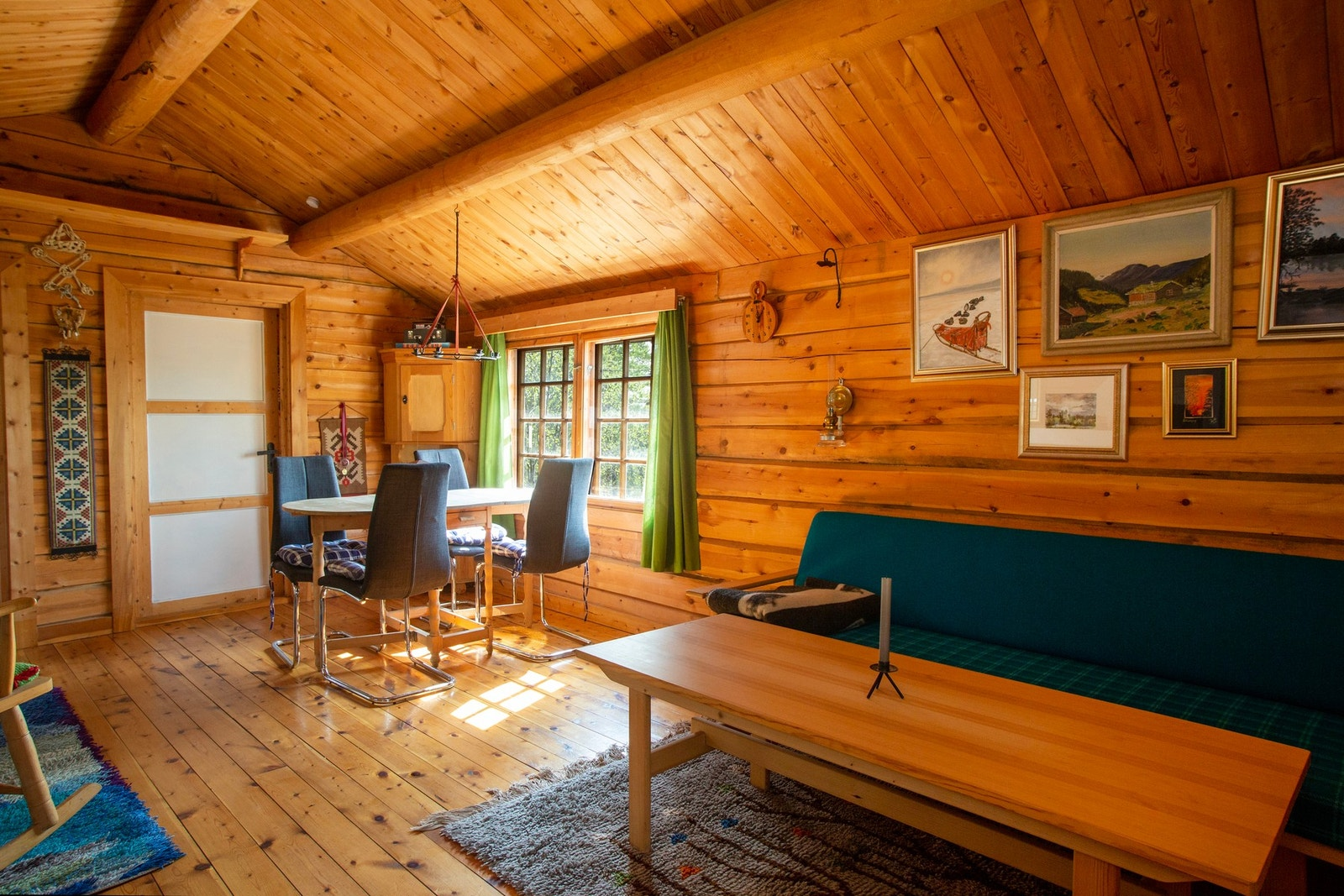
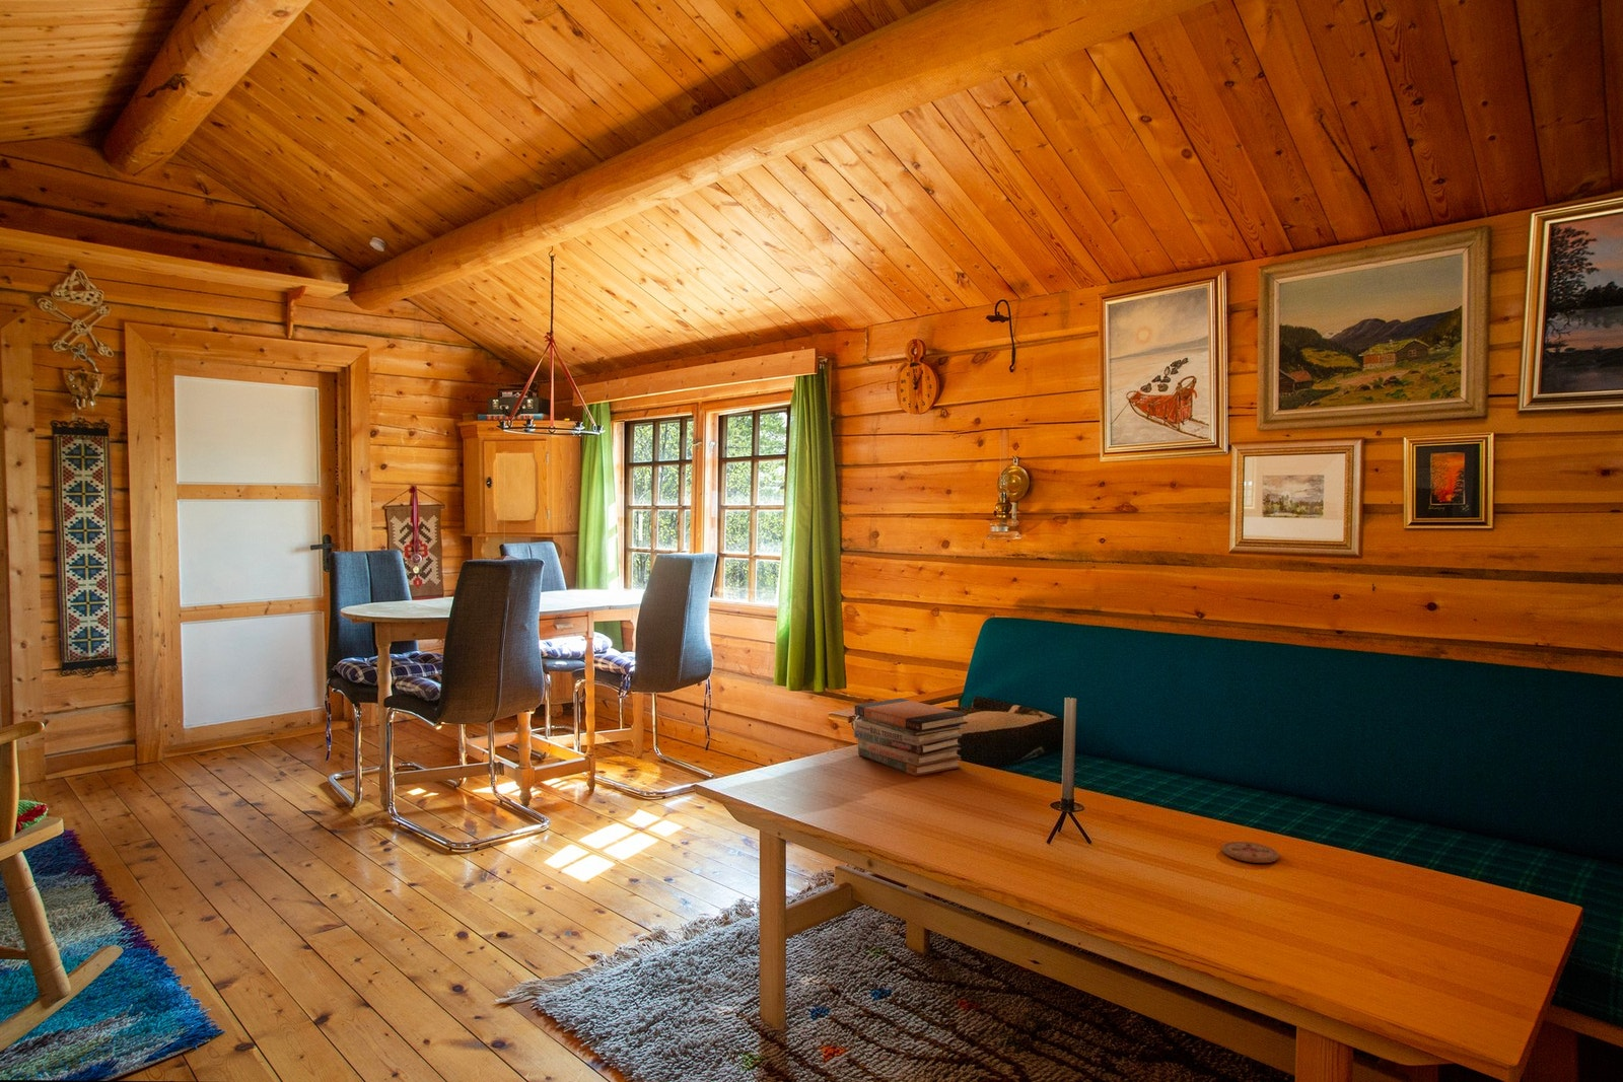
+ book stack [853,698,968,776]
+ coaster [1221,840,1280,863]
